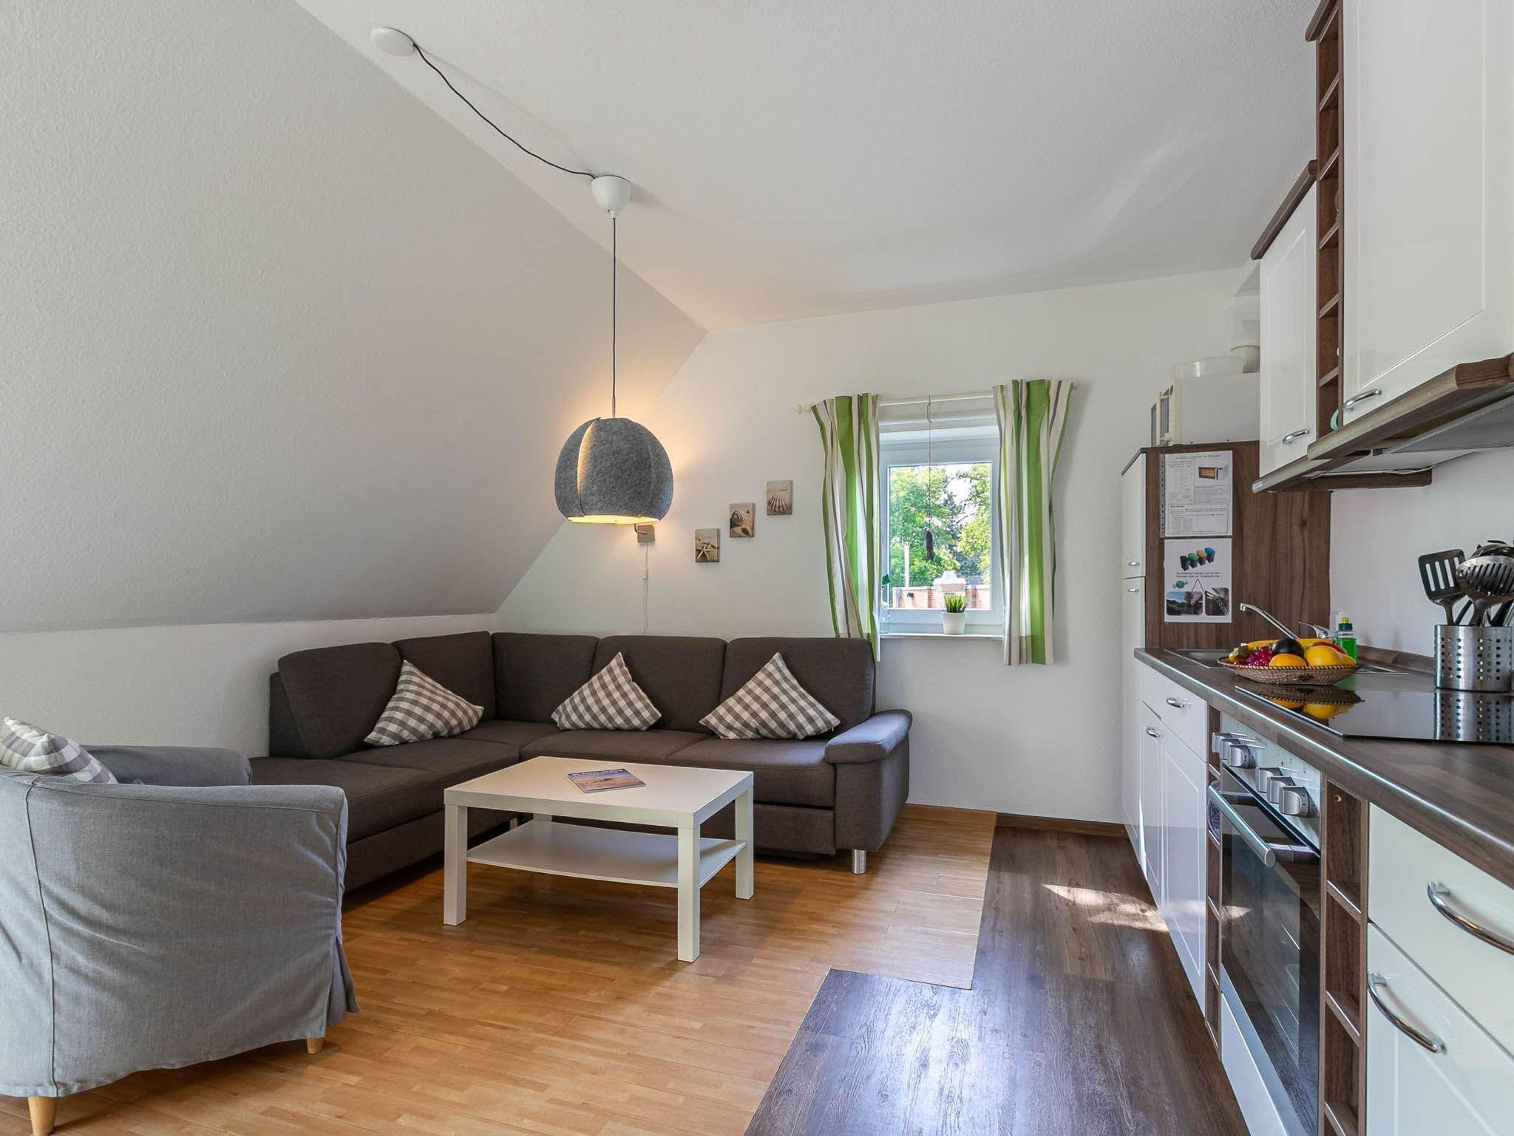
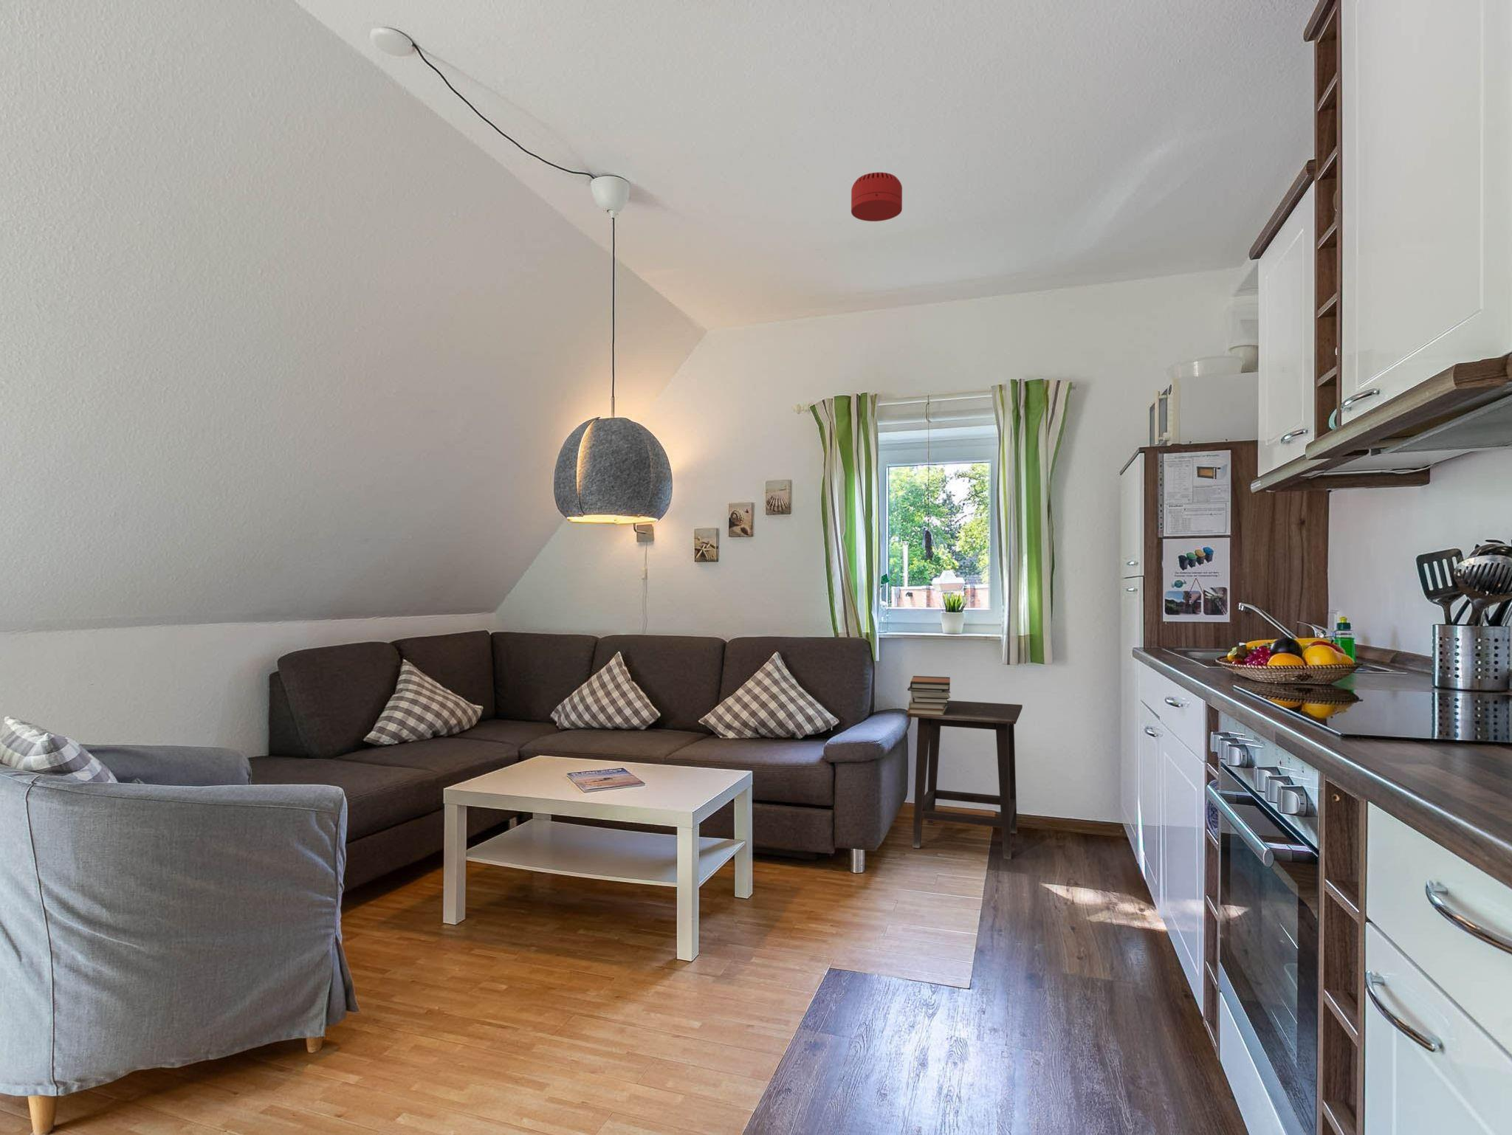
+ smoke detector [850,172,903,222]
+ book stack [906,675,950,715]
+ side table [906,700,1023,860]
